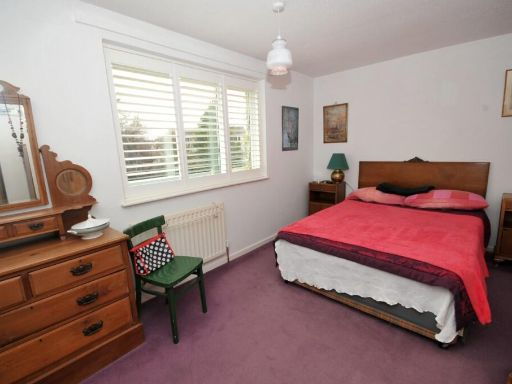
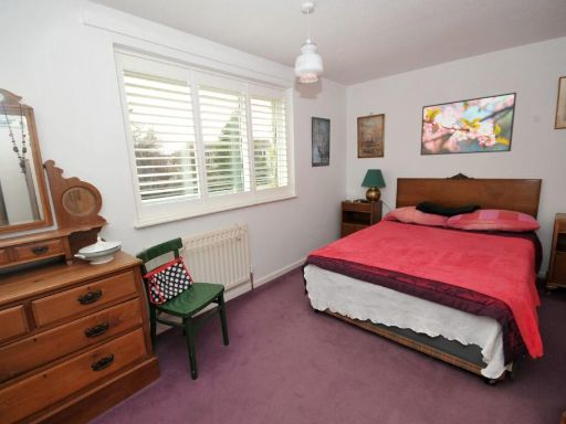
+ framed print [419,92,517,157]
